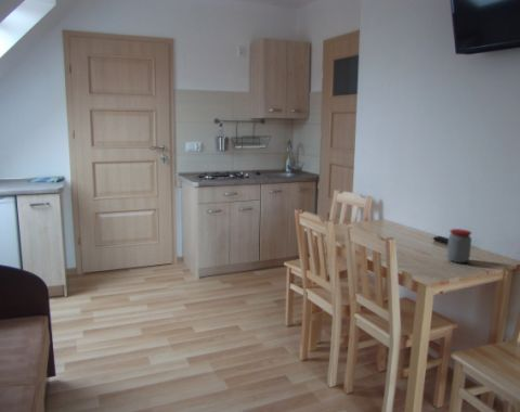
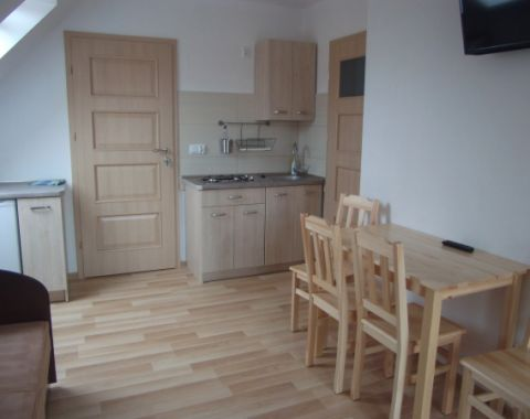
- jar [446,228,472,263]
